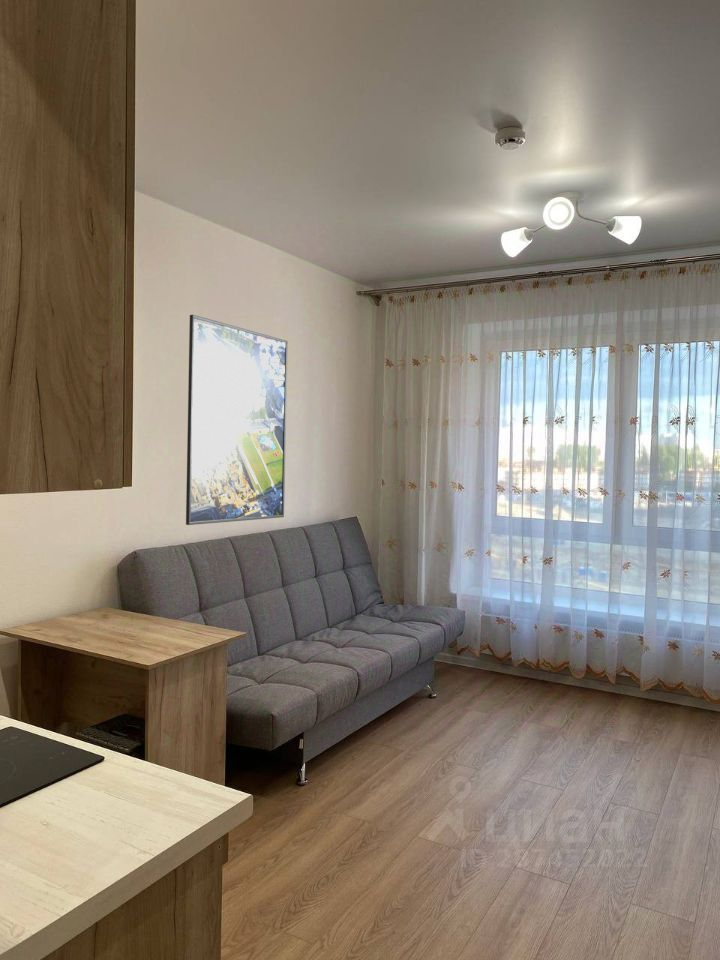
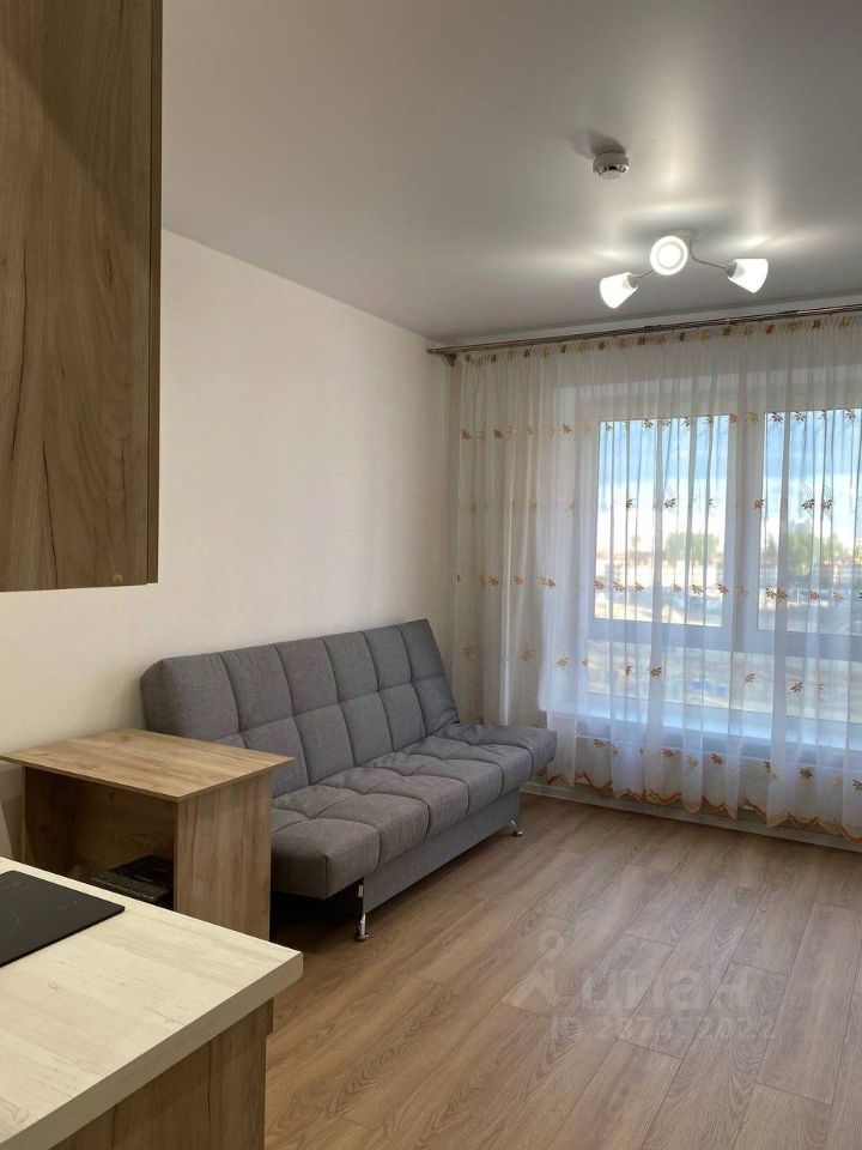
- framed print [185,314,289,526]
